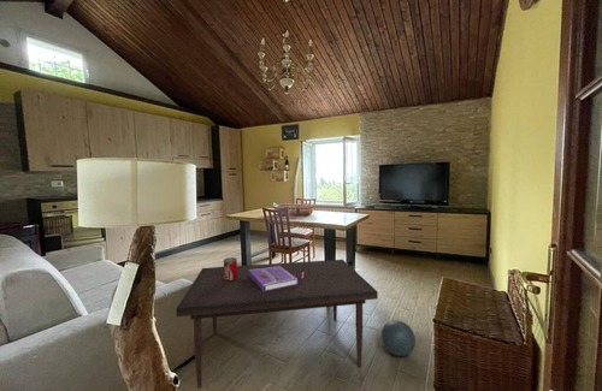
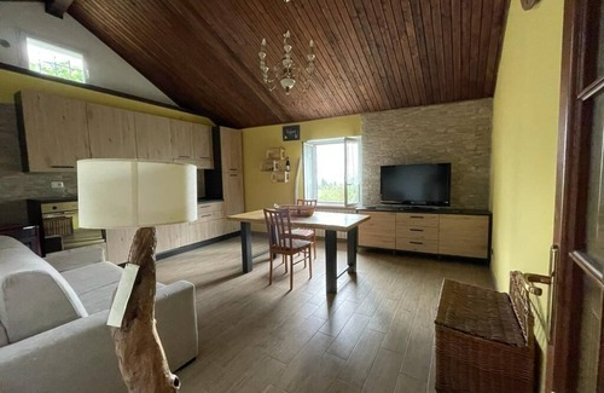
- ball [380,319,417,357]
- coffee table [175,256,379,390]
